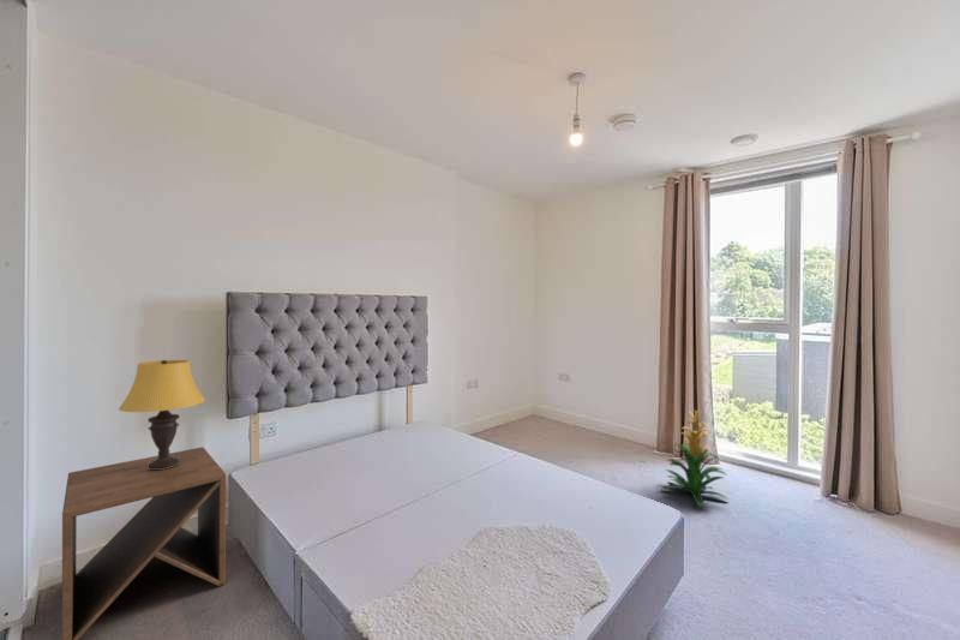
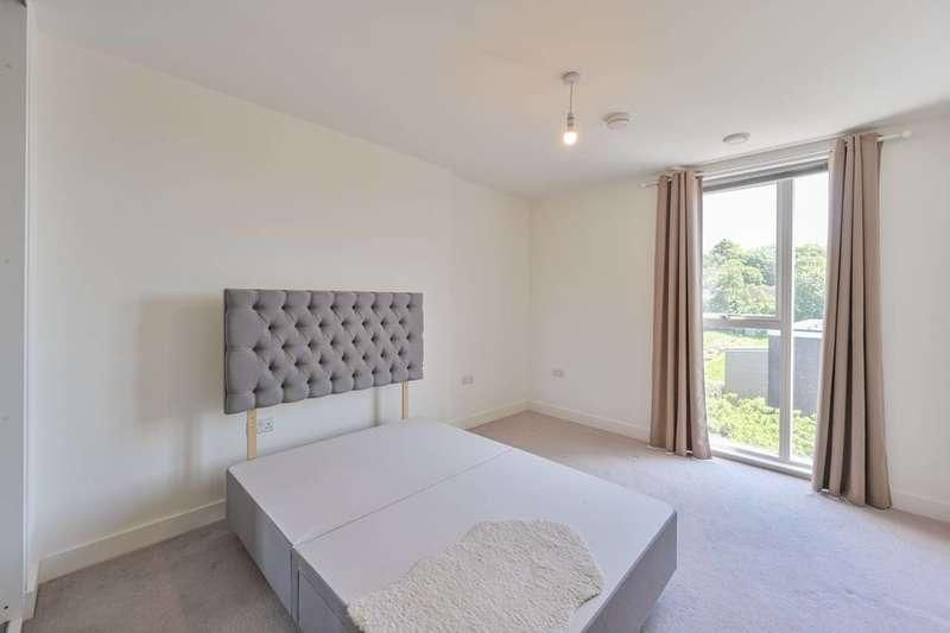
- table lamp [118,359,206,469]
- side table [61,445,227,640]
- indoor plant [660,407,730,508]
